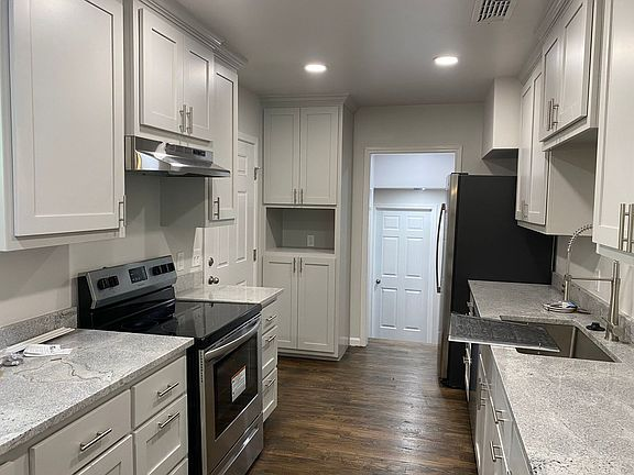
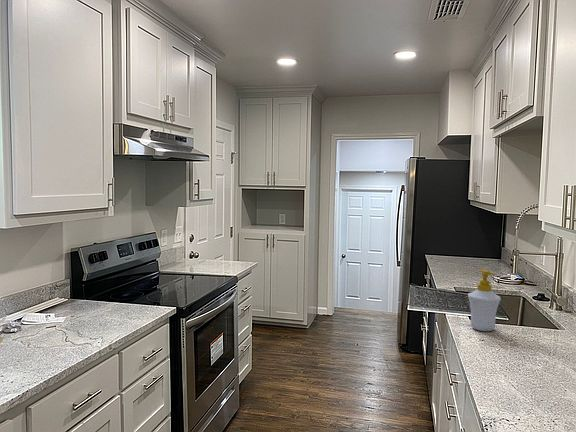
+ soap bottle [467,268,502,332]
